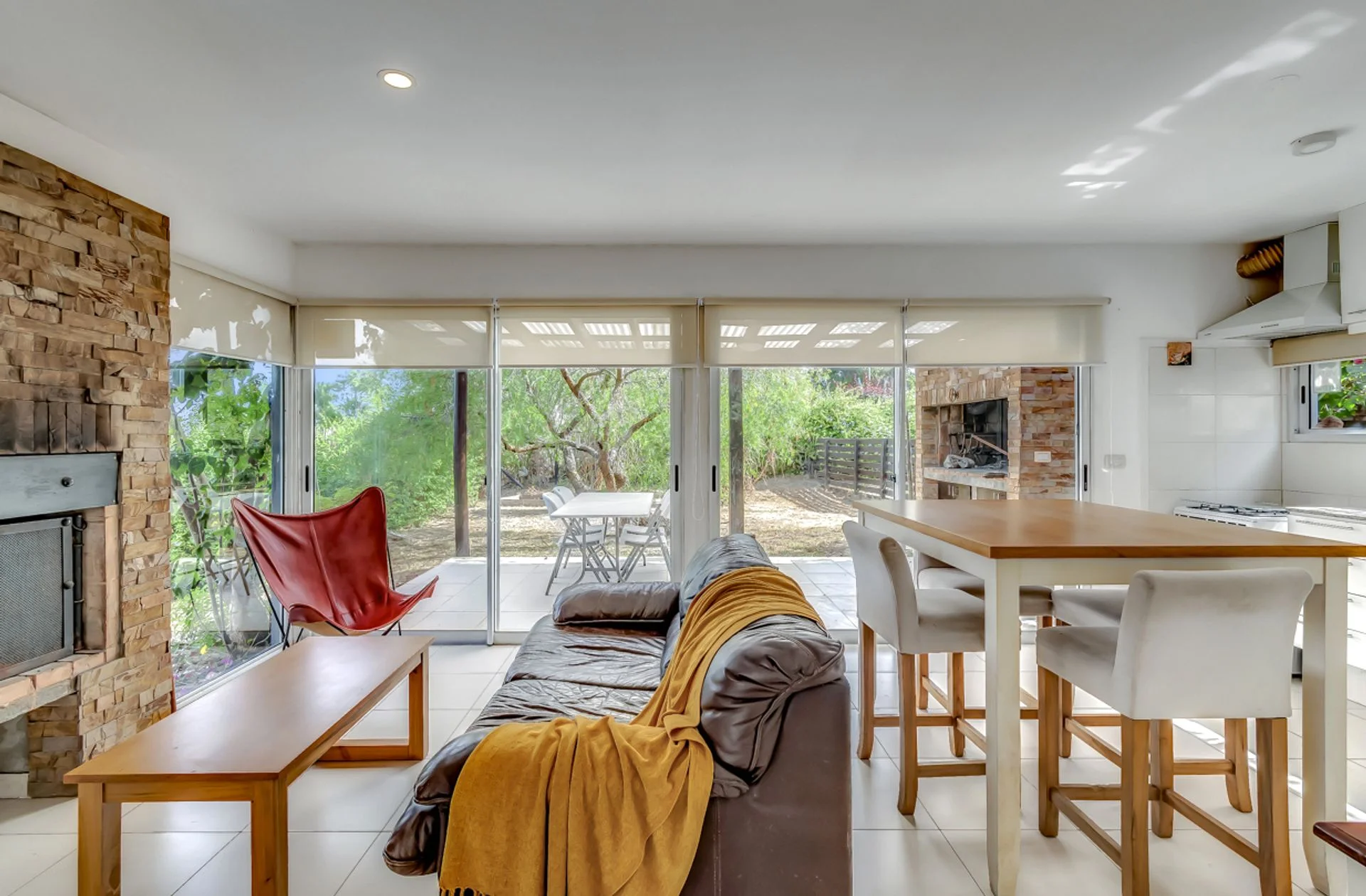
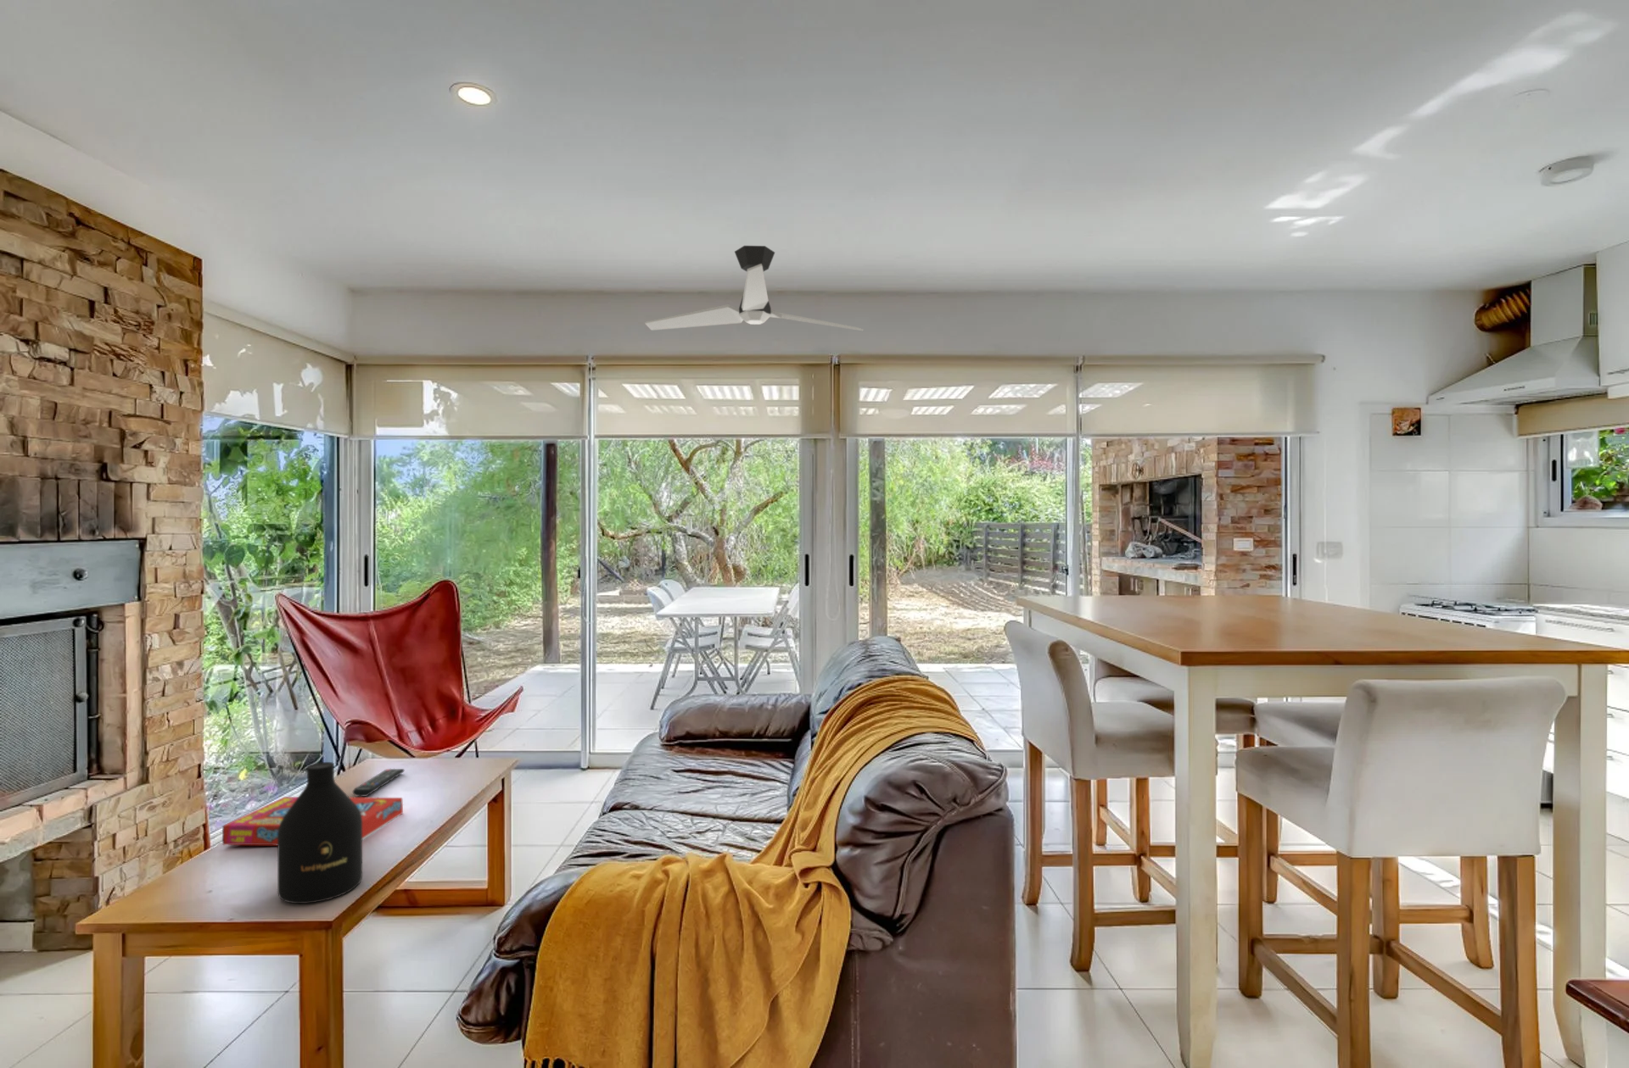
+ snack box [222,796,404,846]
+ bottle [277,762,364,905]
+ remote control [352,768,405,797]
+ ceiling fan [644,246,865,331]
